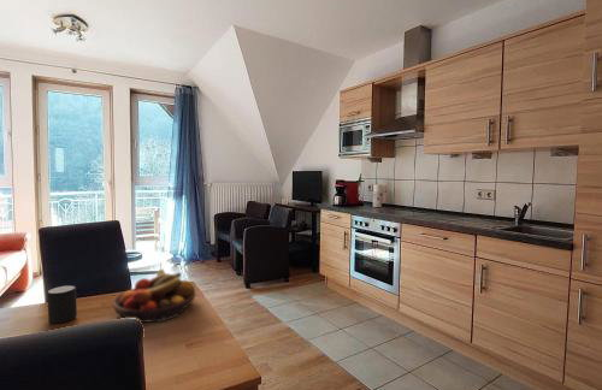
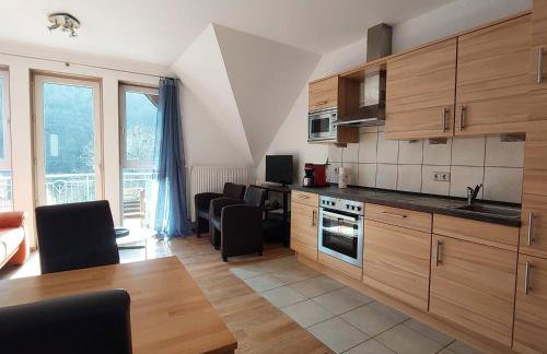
- fruit bowl [112,267,196,324]
- mug [46,284,78,324]
